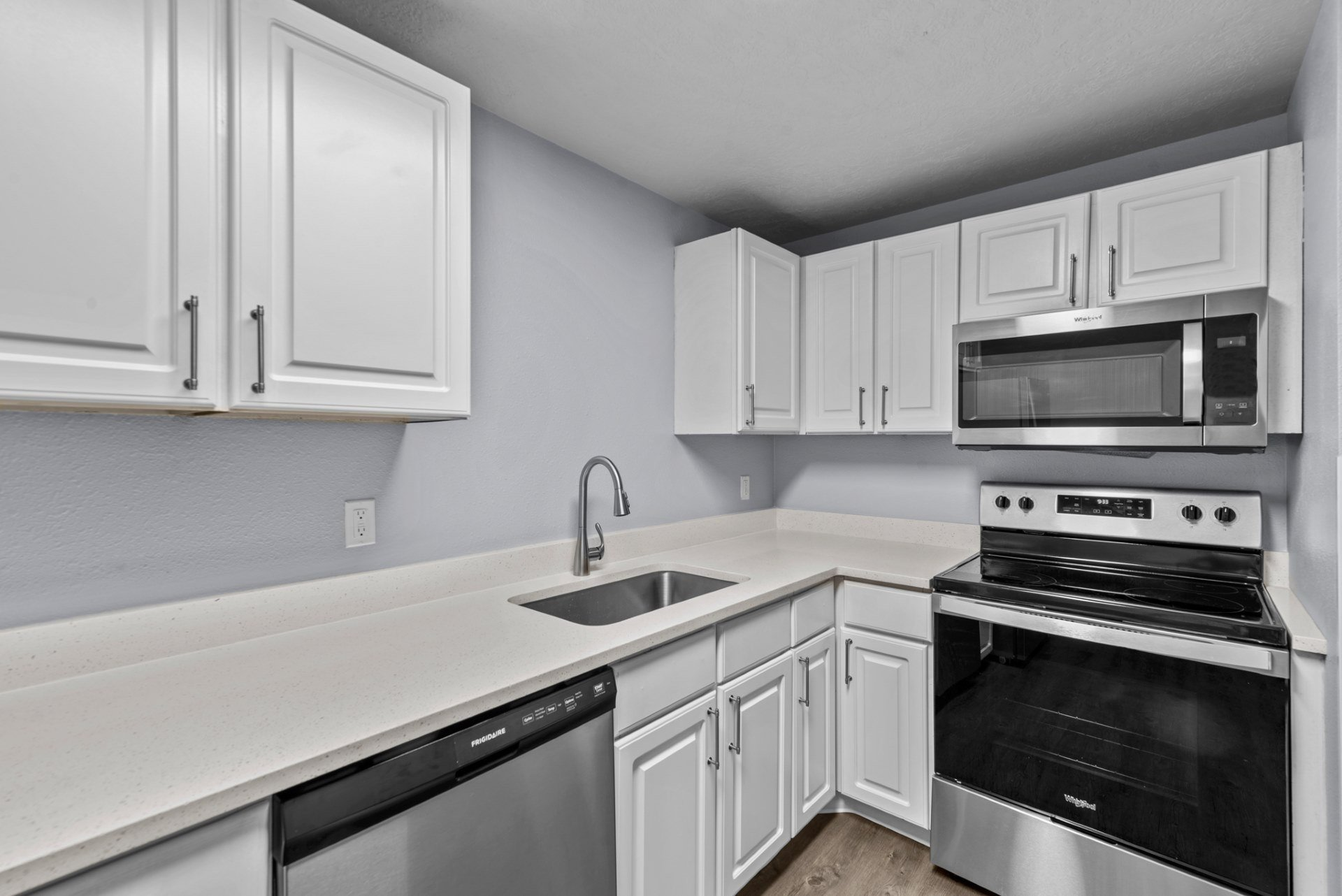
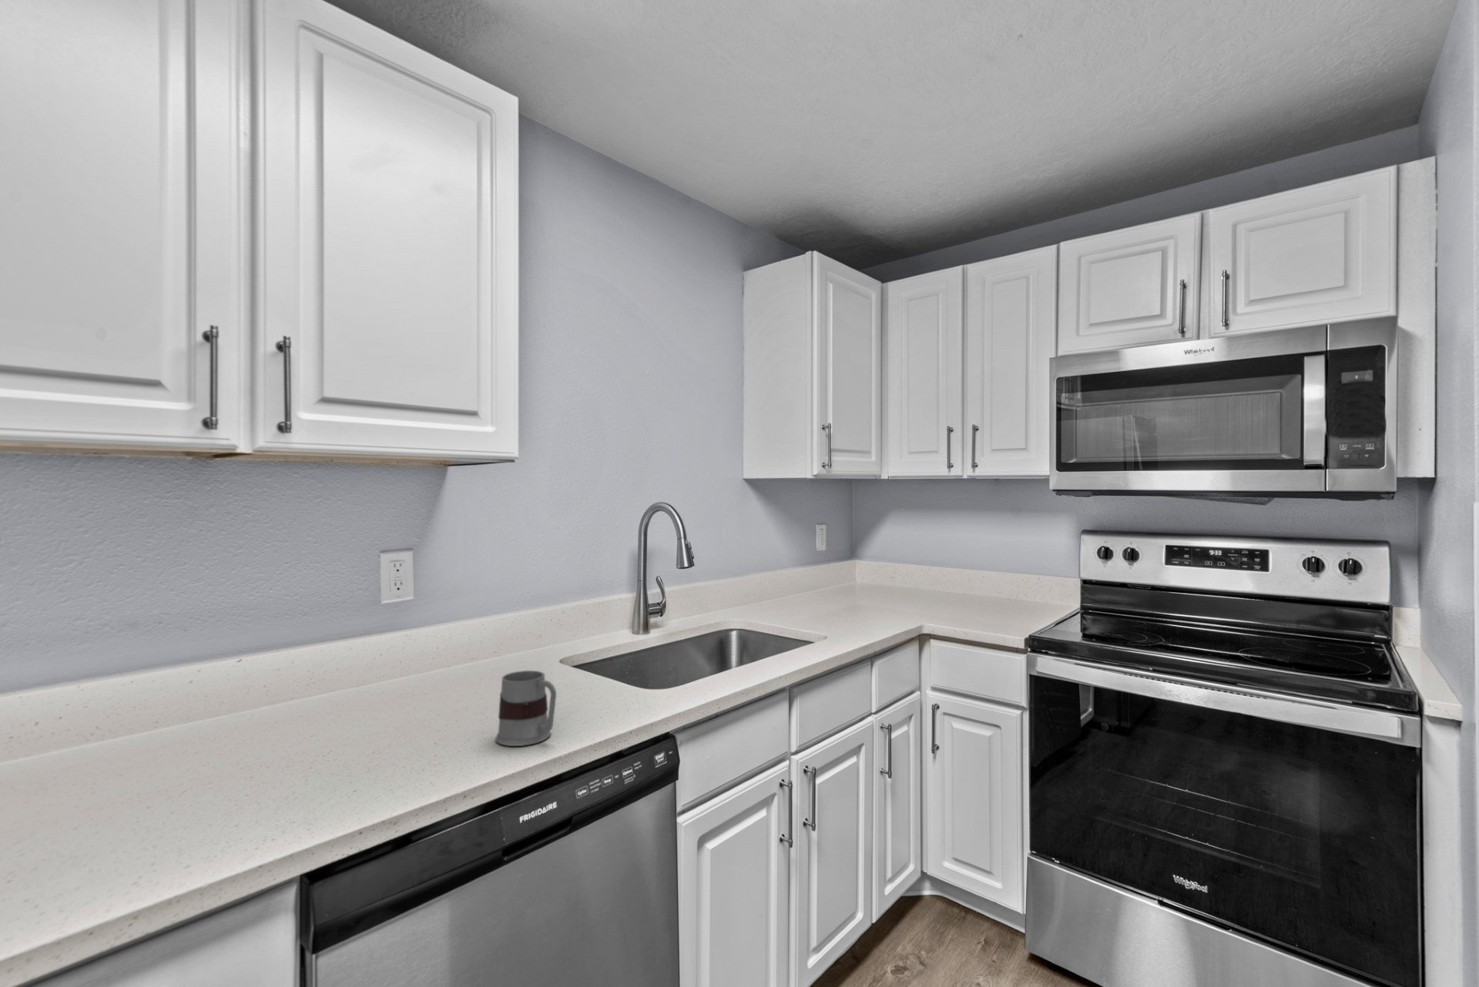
+ mug [495,670,557,747]
